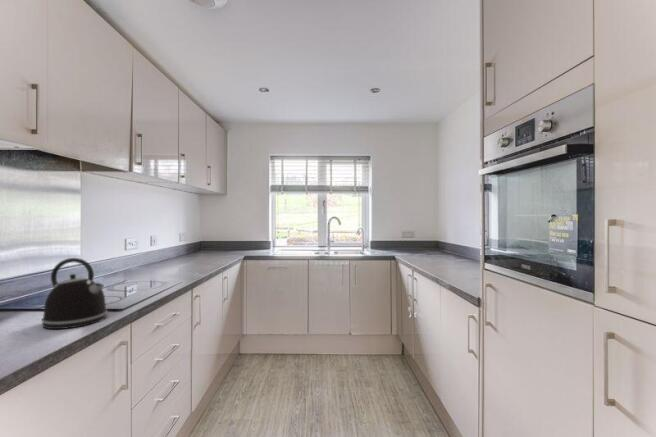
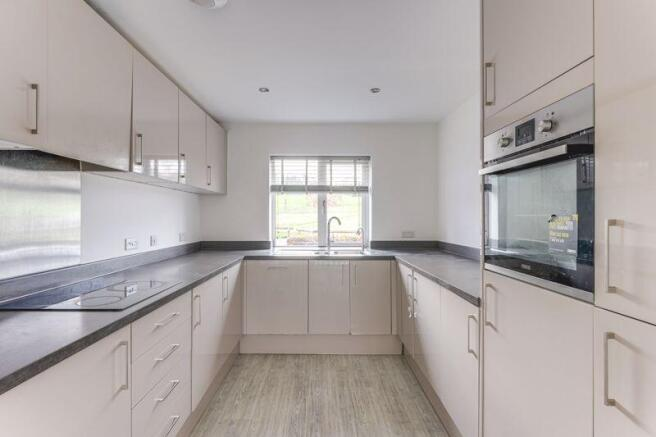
- kettle [40,257,109,330]
